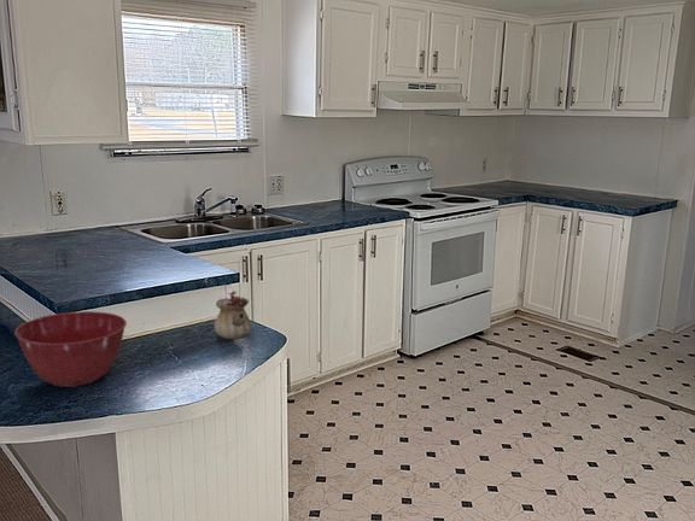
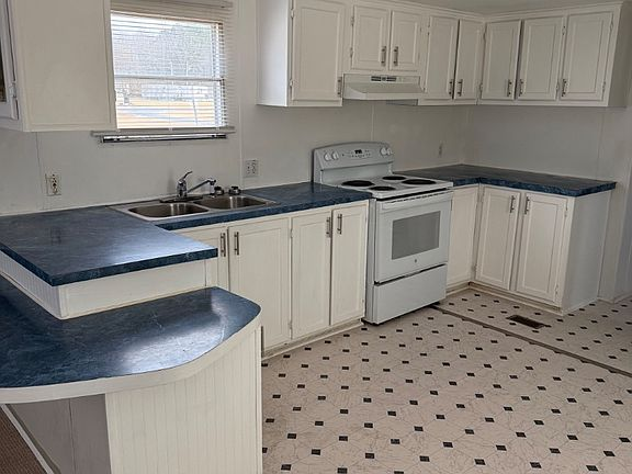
- mixing bowl [13,310,128,388]
- teapot [214,289,252,340]
